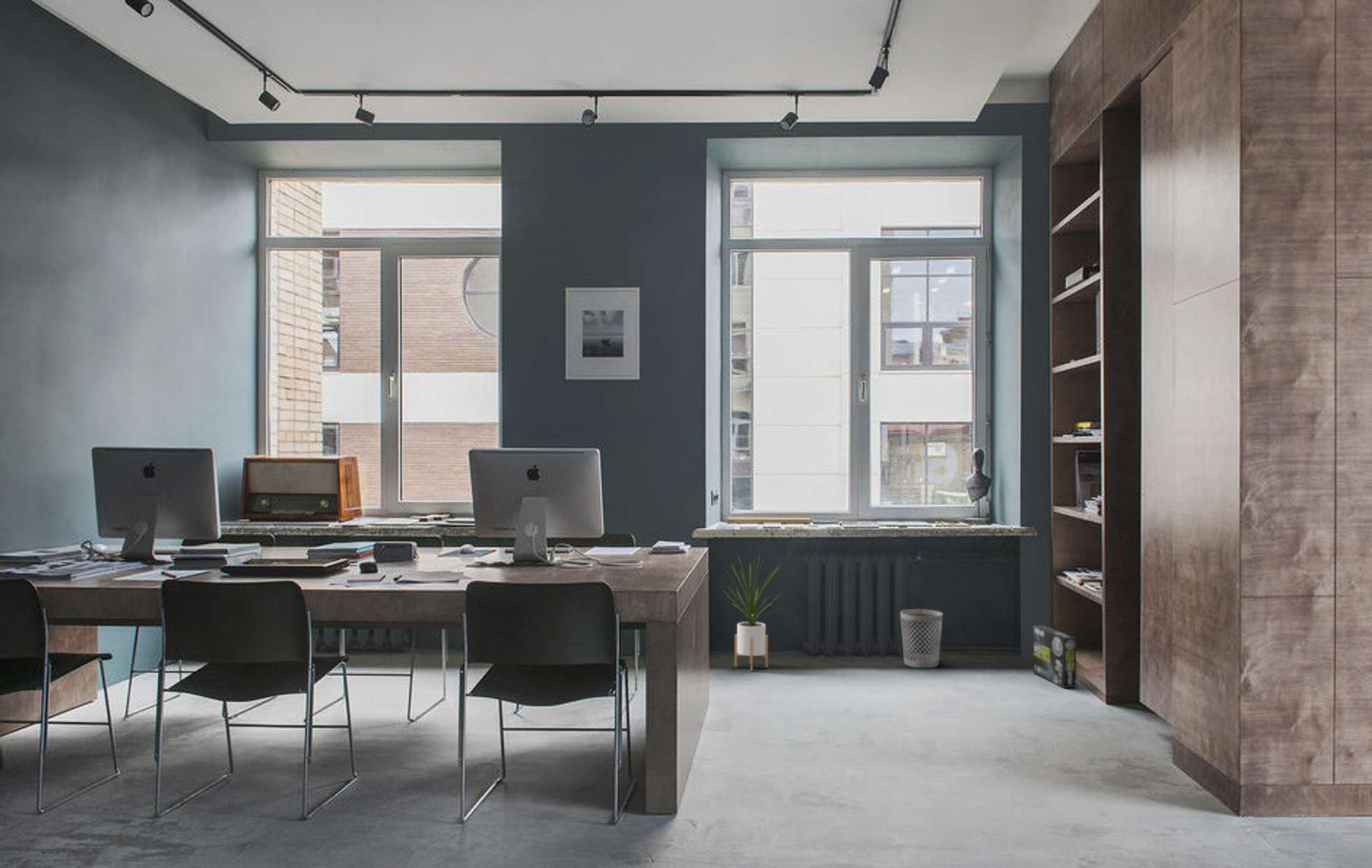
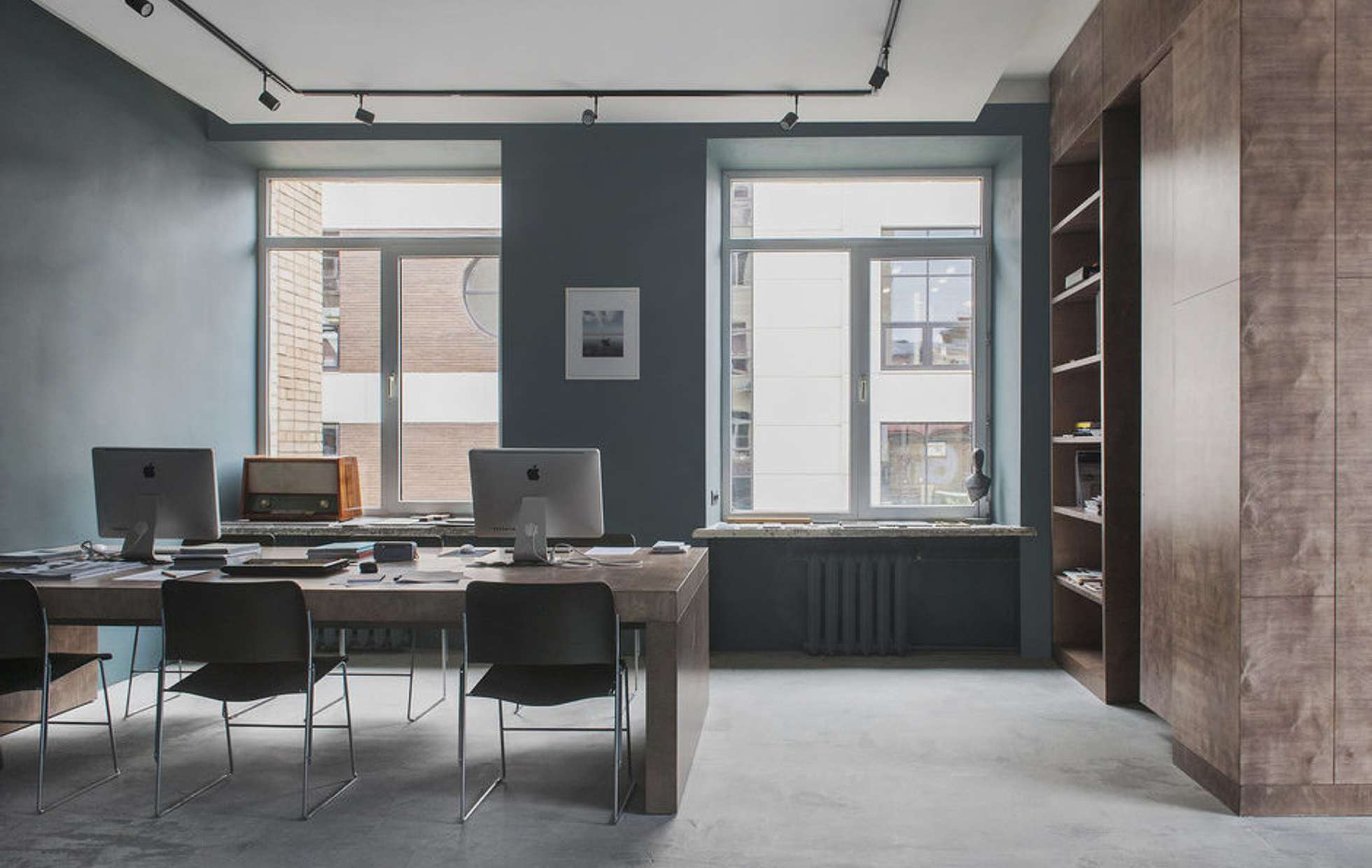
- house plant [722,554,783,672]
- wastebasket [900,608,944,668]
- box [1033,625,1077,689]
